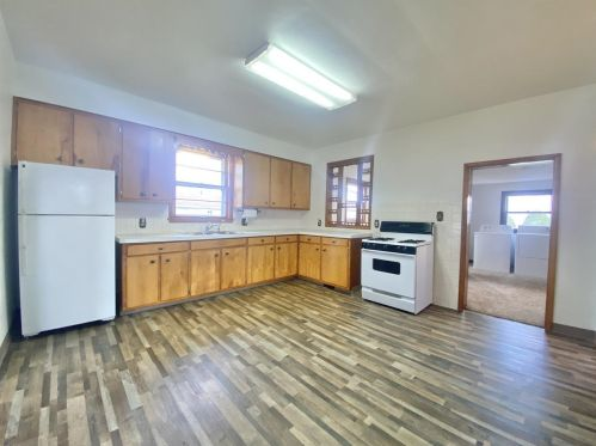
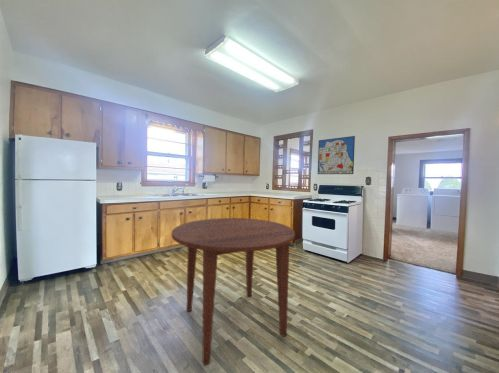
+ dining table [171,217,296,367]
+ wall art [317,135,356,175]
